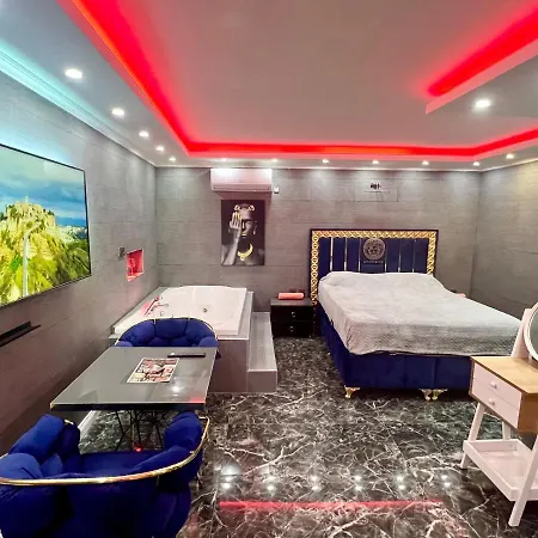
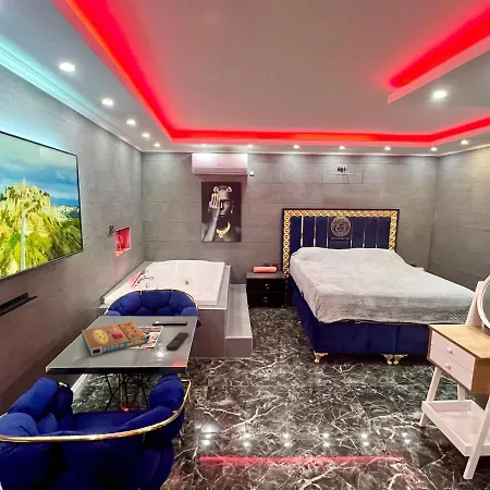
+ pizza box [81,320,148,357]
+ remote control [166,331,189,351]
